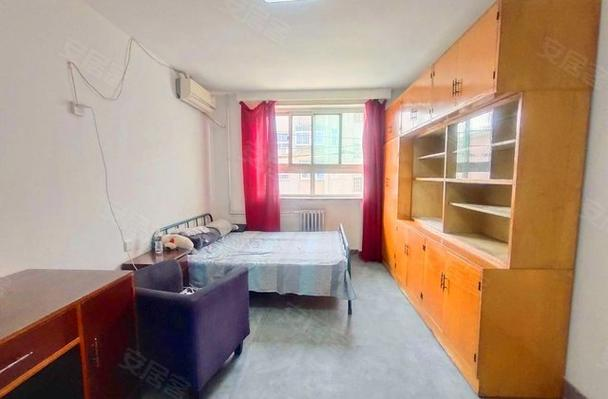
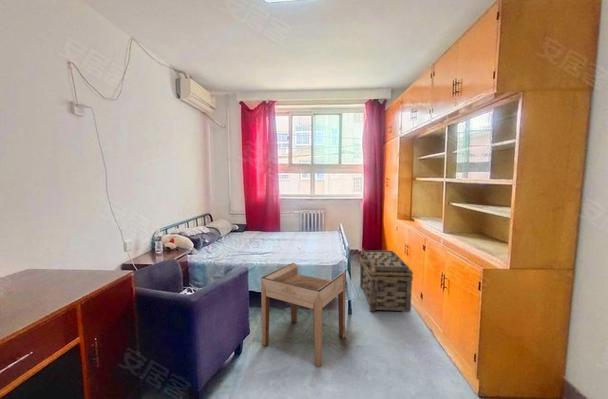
+ basket [357,246,414,313]
+ side table [260,262,347,367]
